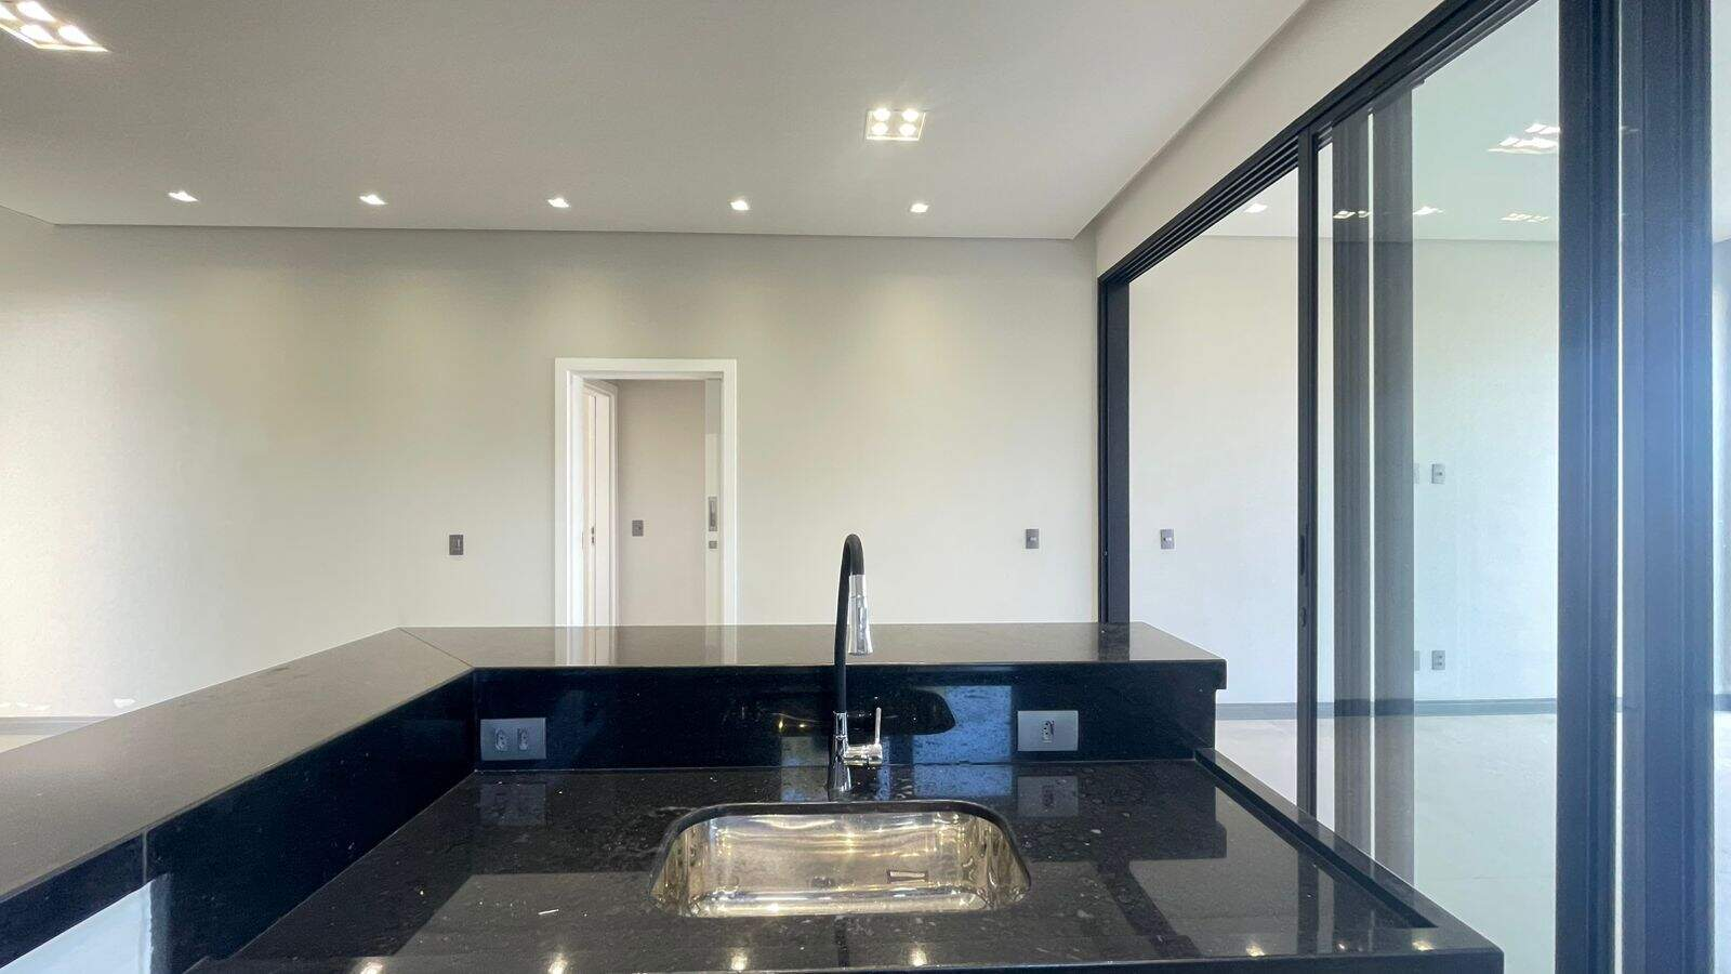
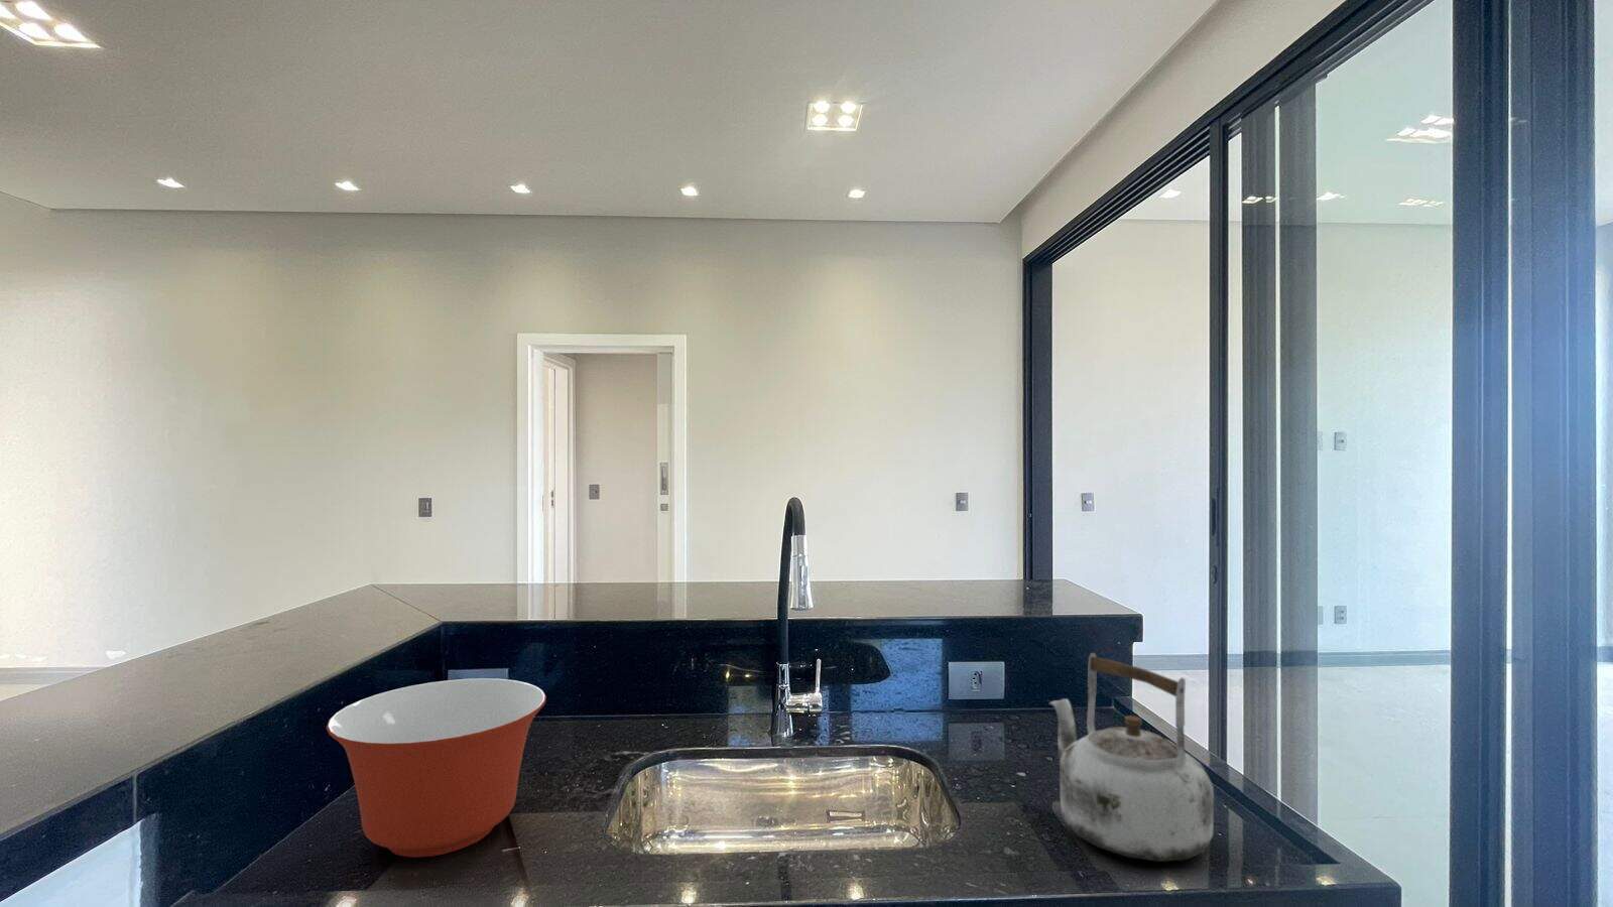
+ mixing bowl [326,678,547,858]
+ kettle [1048,651,1215,863]
